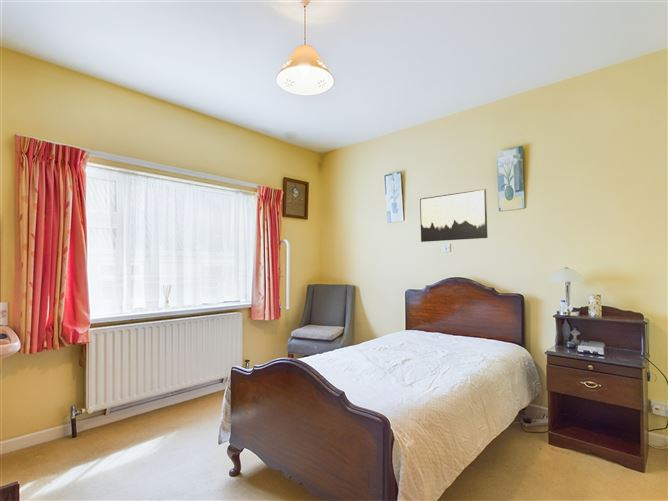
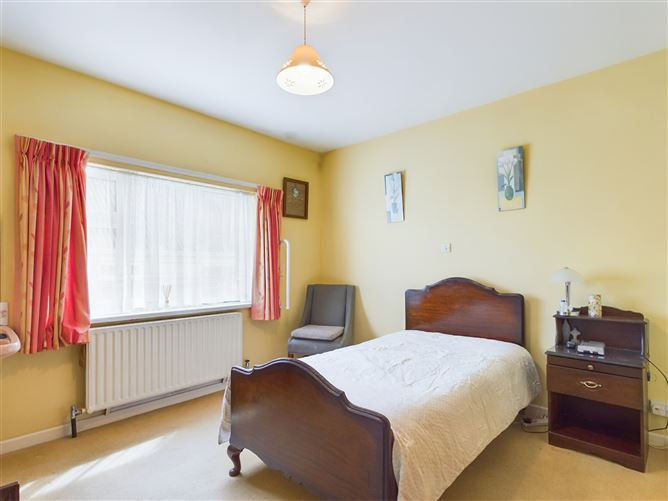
- wall art [419,188,489,243]
